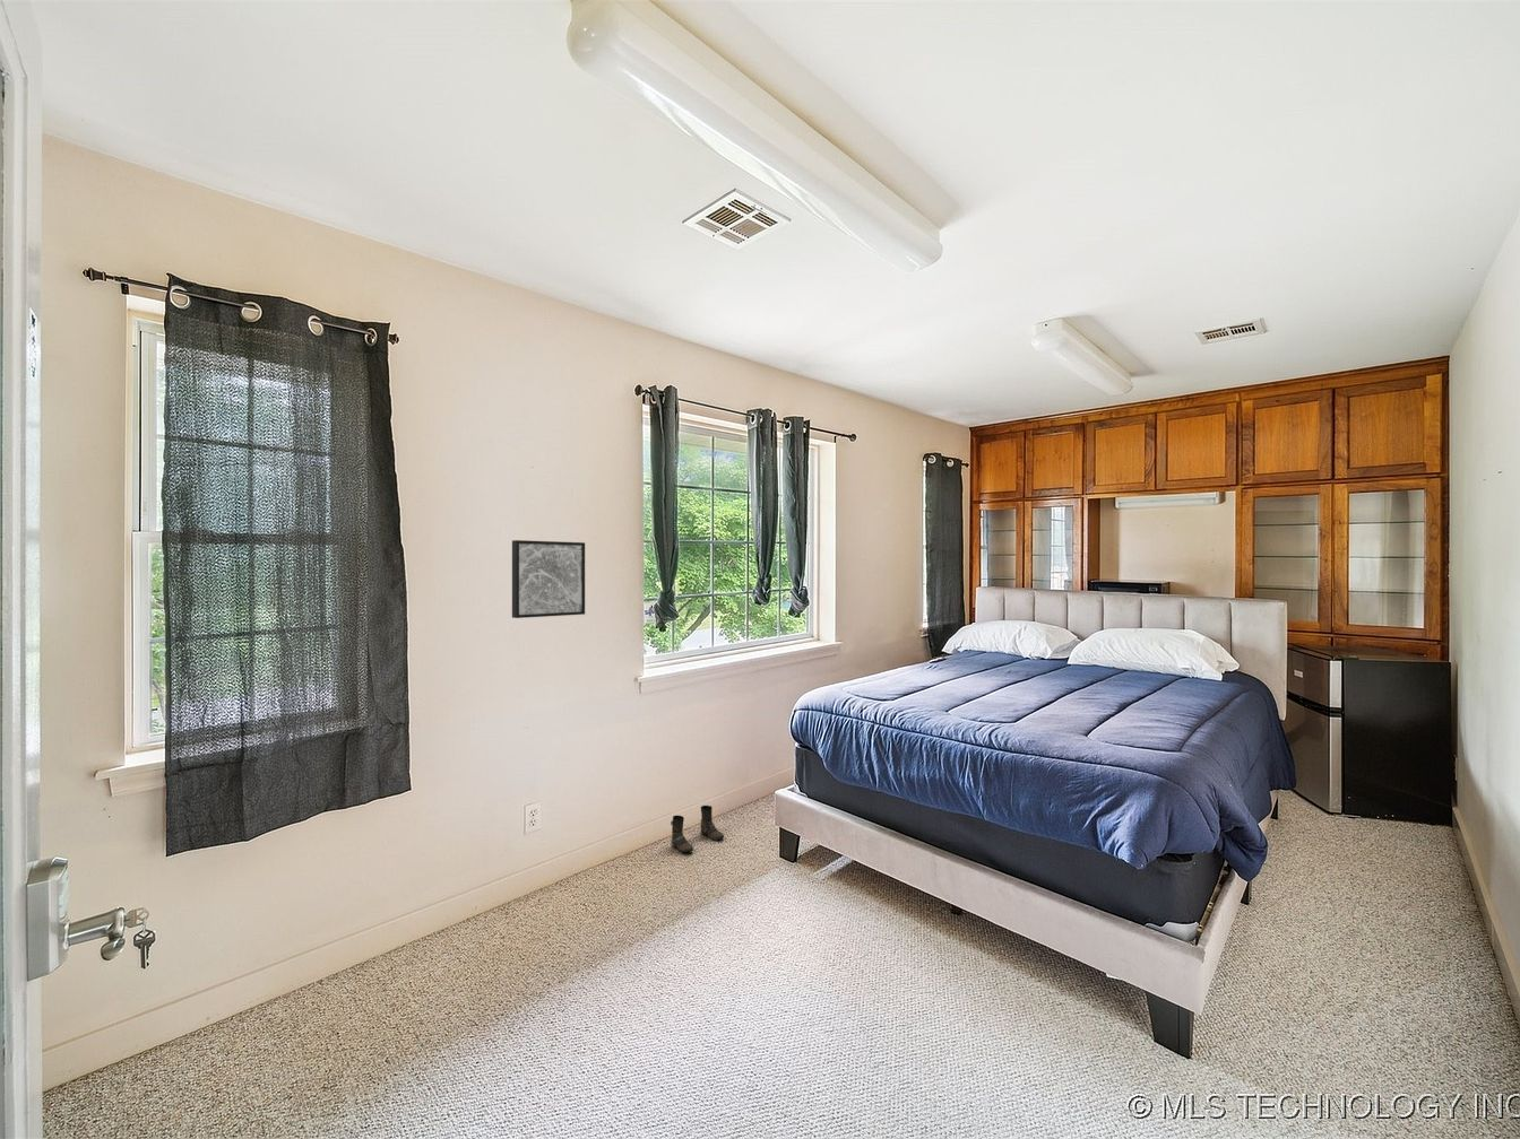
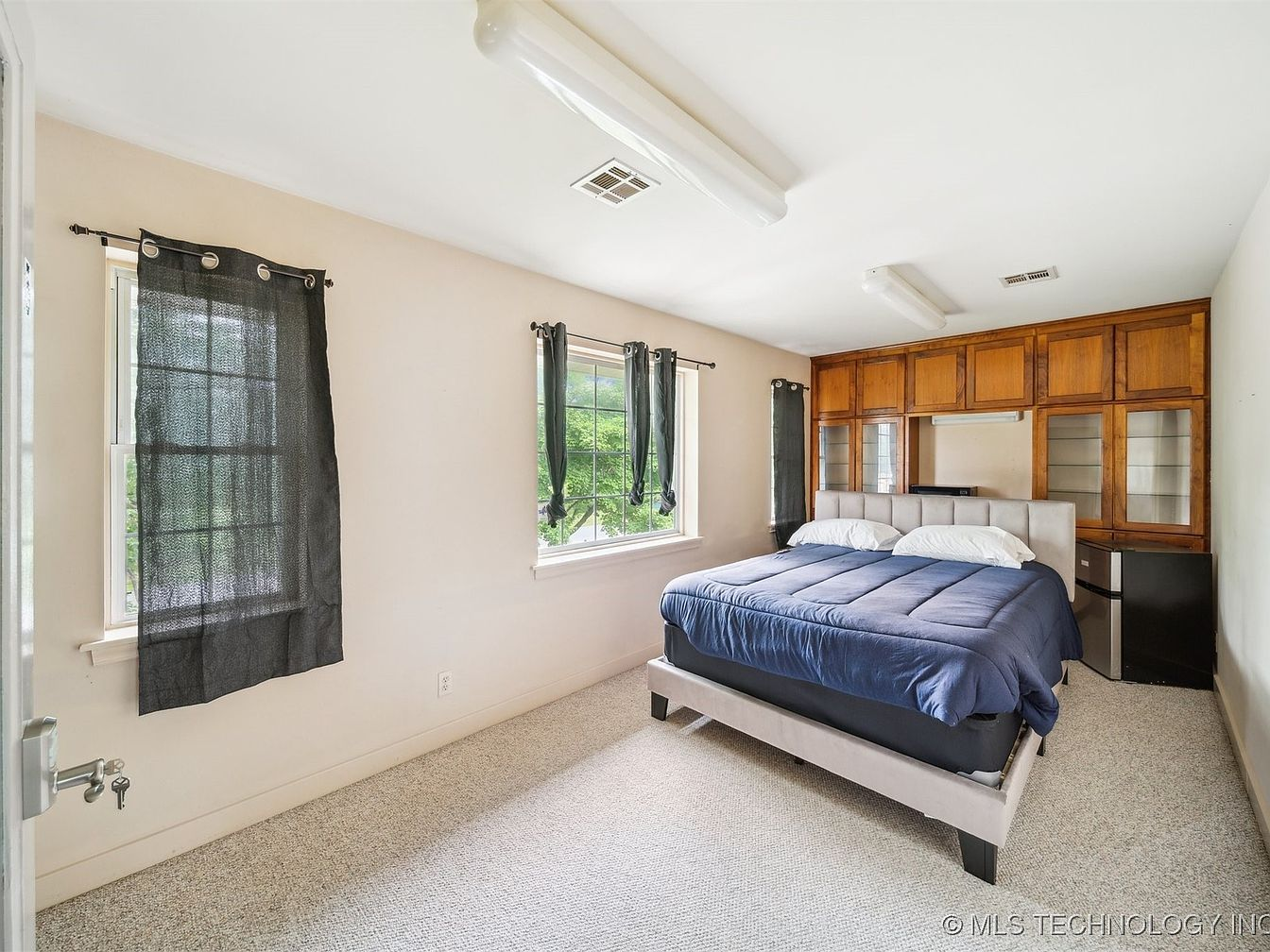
- boots [669,804,725,854]
- wall art [511,538,585,620]
